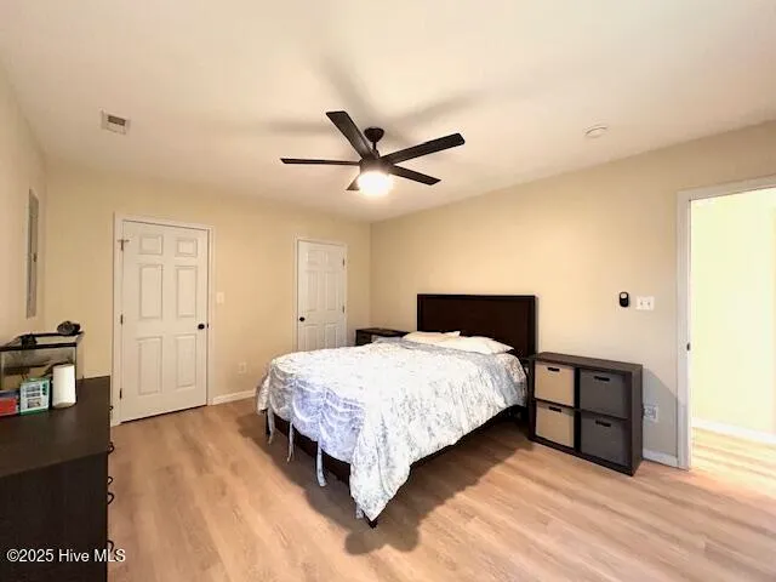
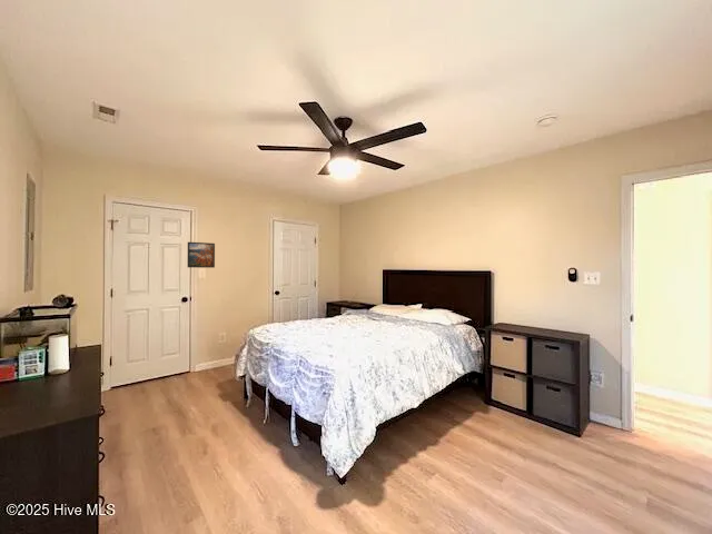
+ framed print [187,241,216,269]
